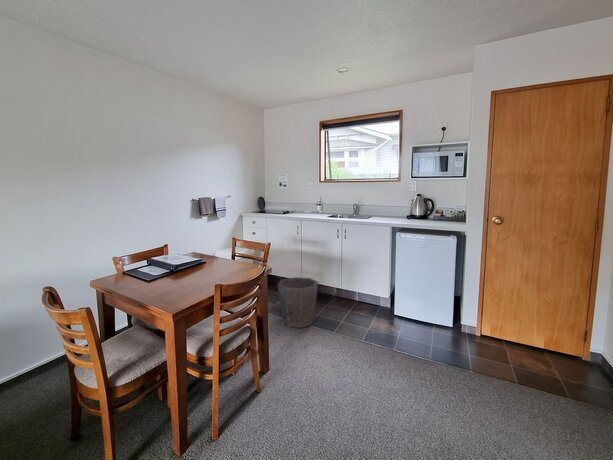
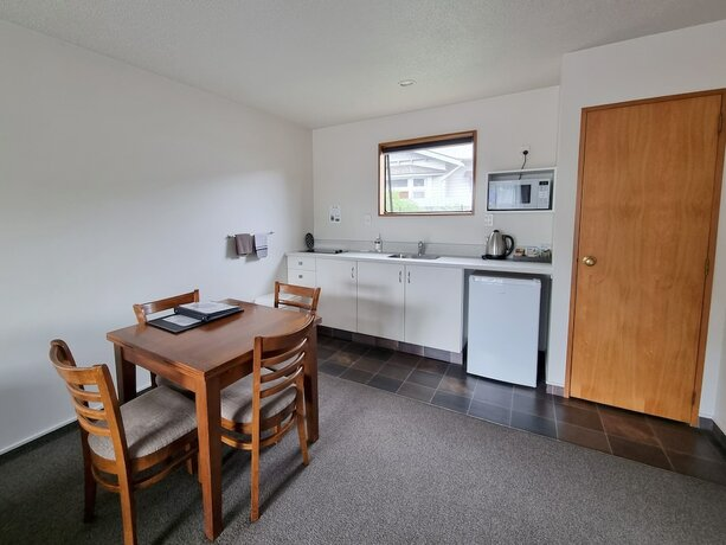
- waste bin [276,276,319,329]
